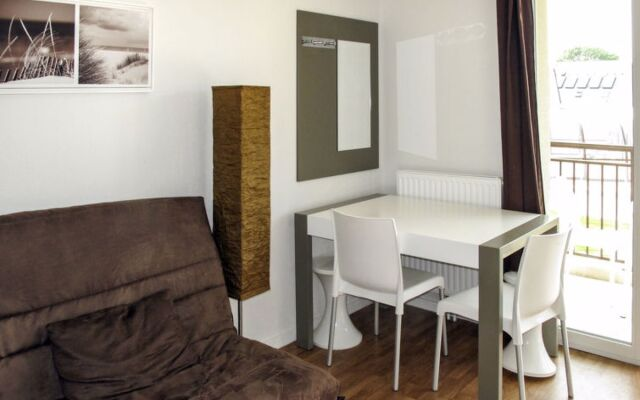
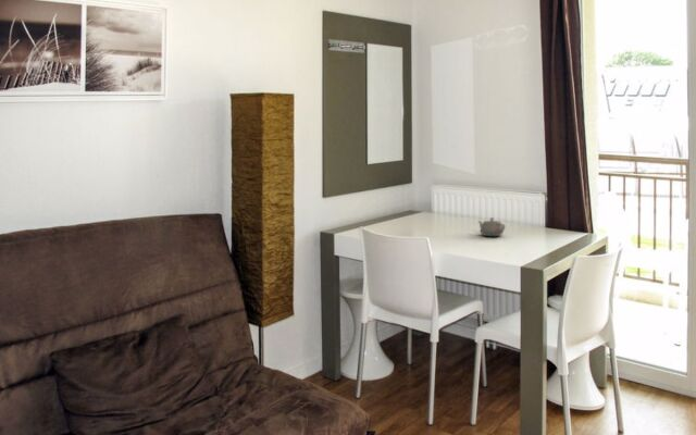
+ teapot [477,216,507,237]
